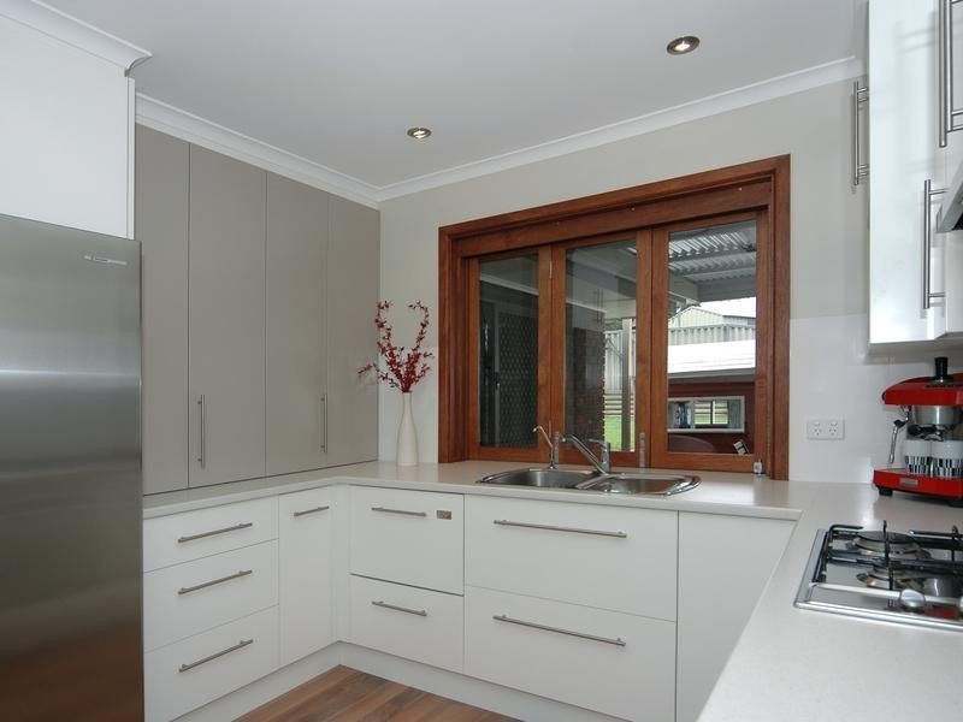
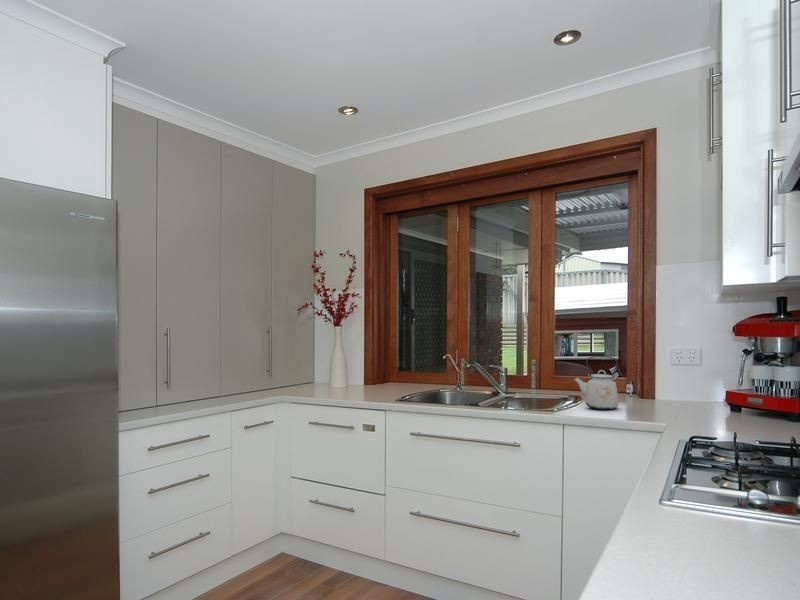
+ kettle [572,355,619,411]
